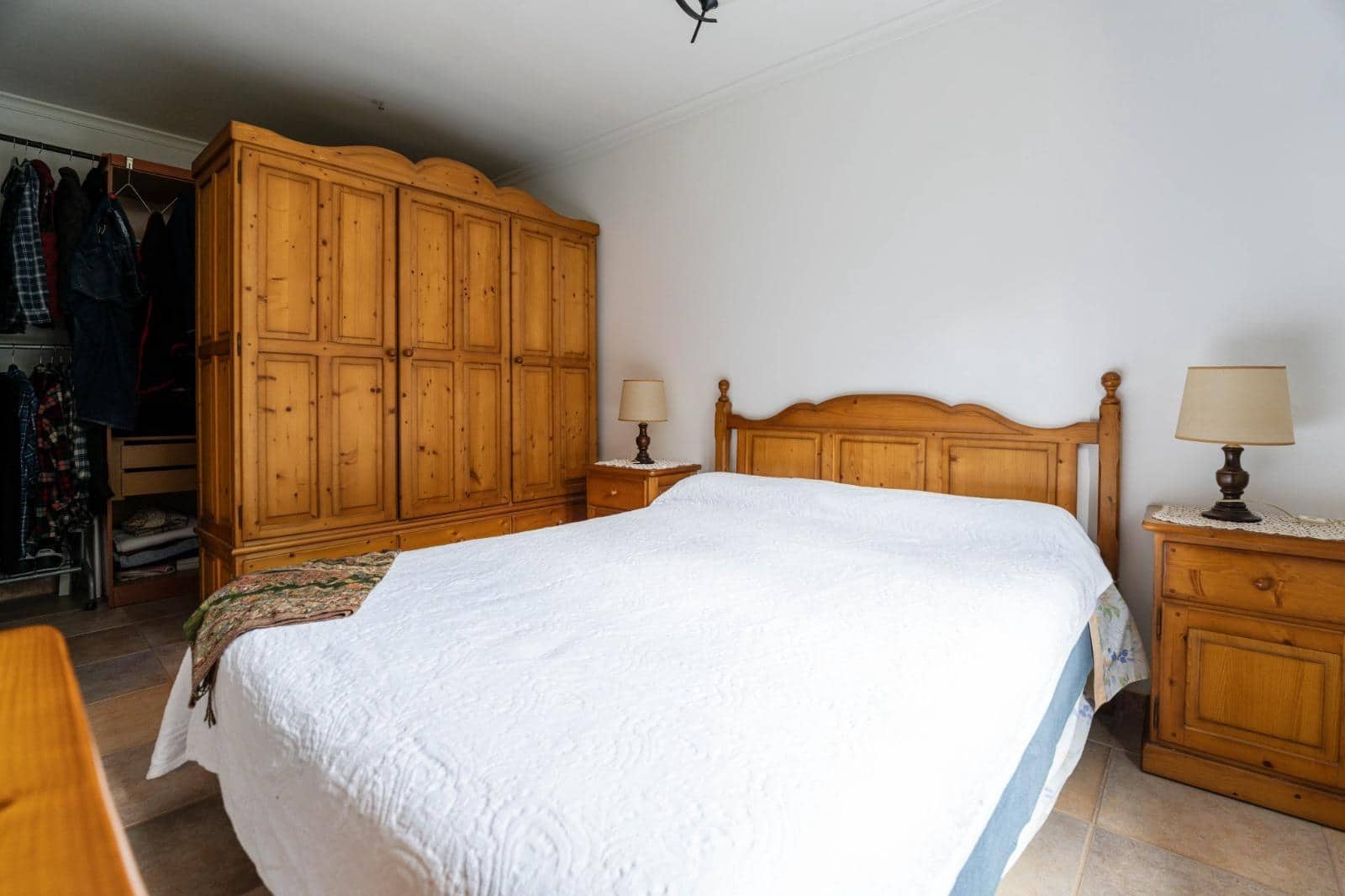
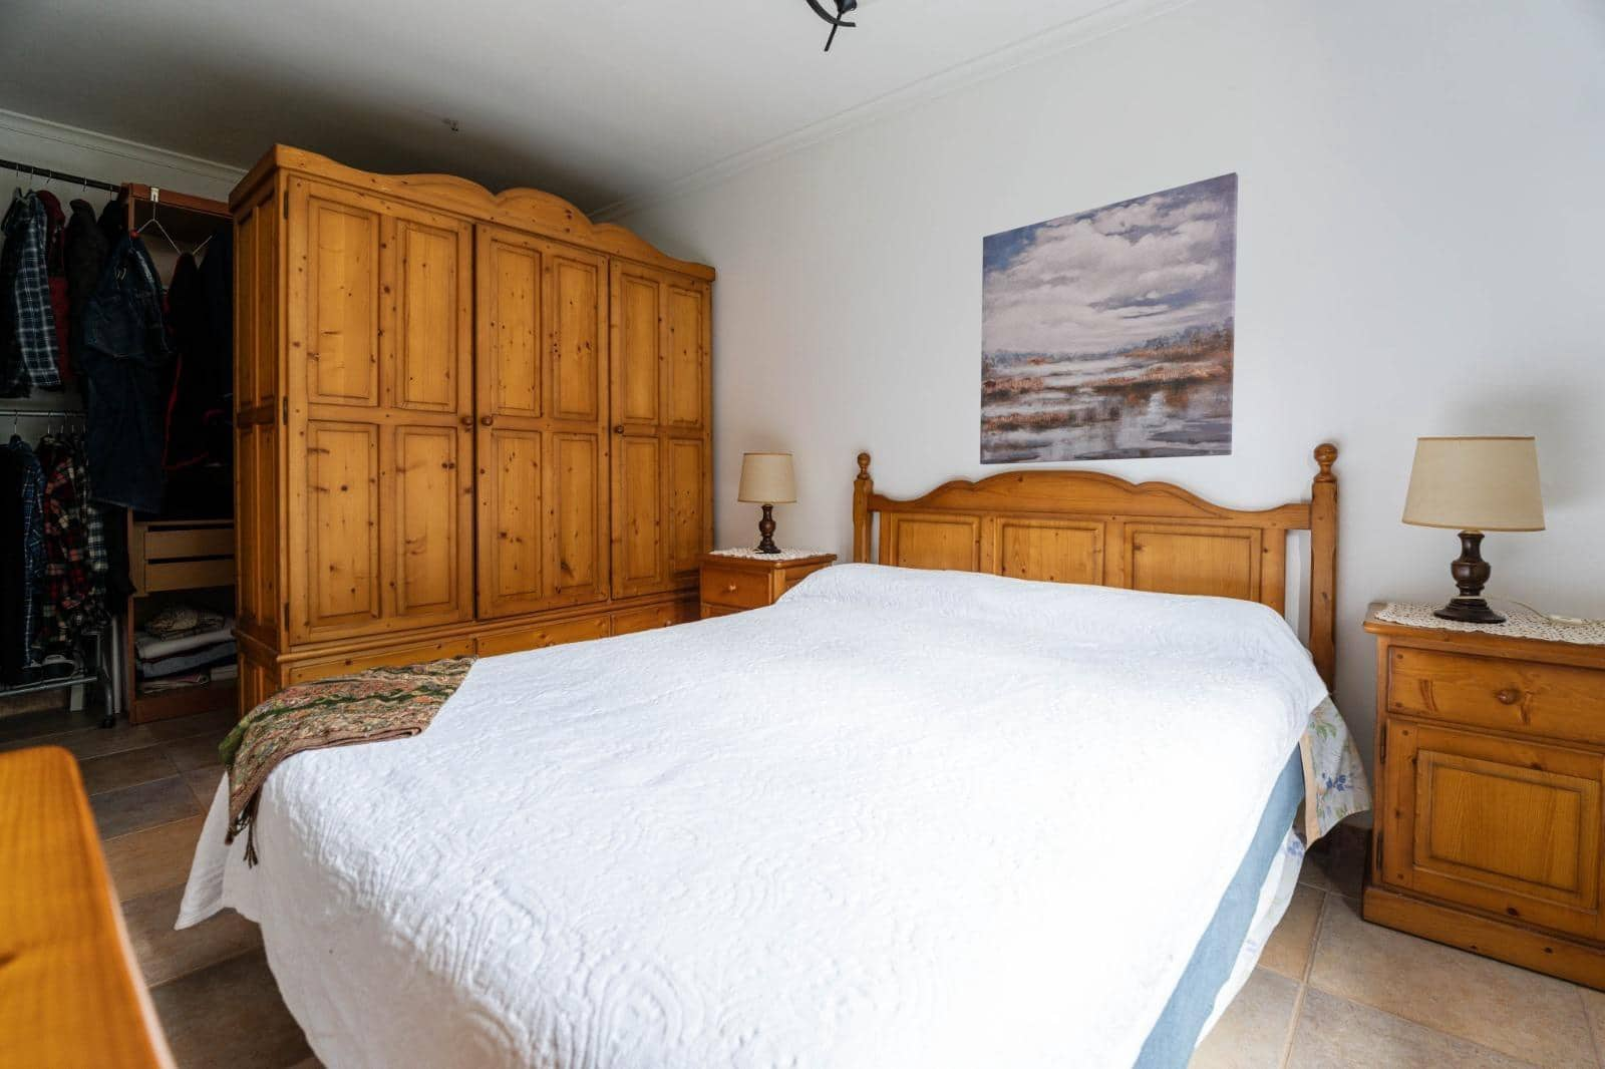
+ wall art [979,172,1239,465]
